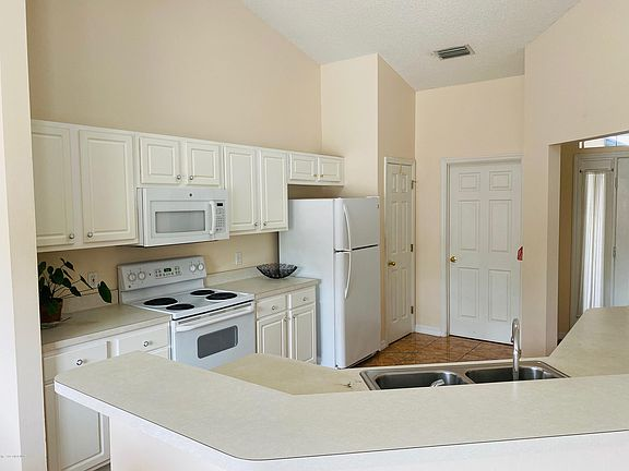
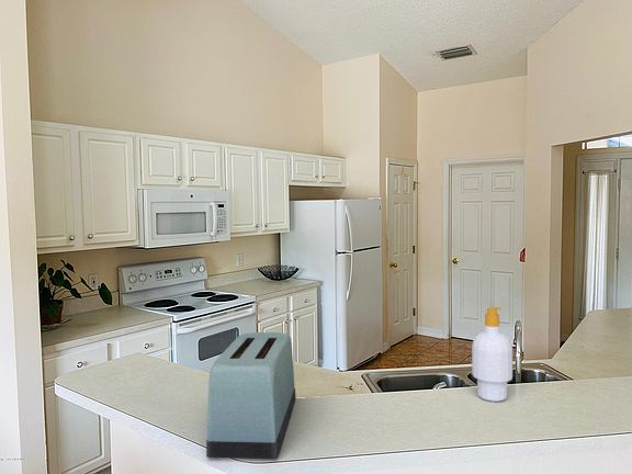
+ toaster [205,331,296,460]
+ soap bottle [471,306,514,403]
